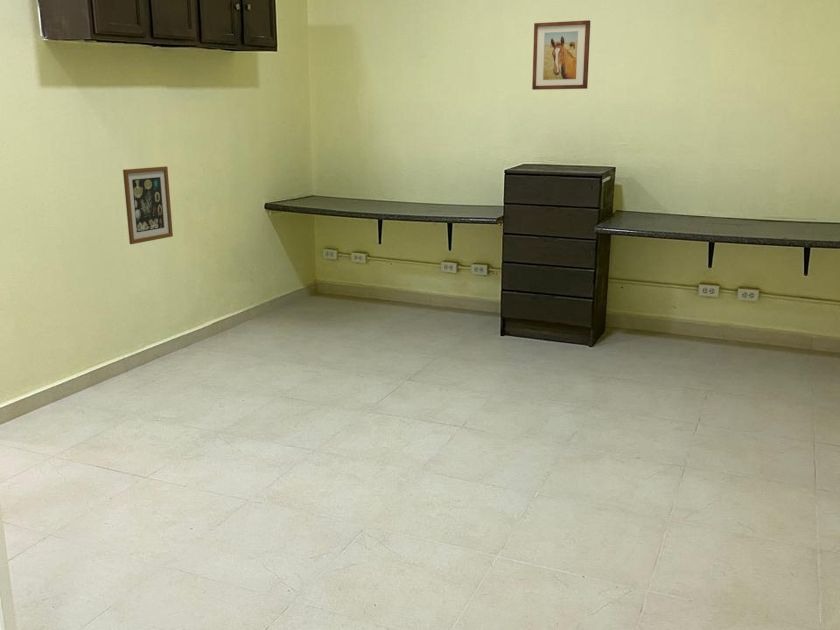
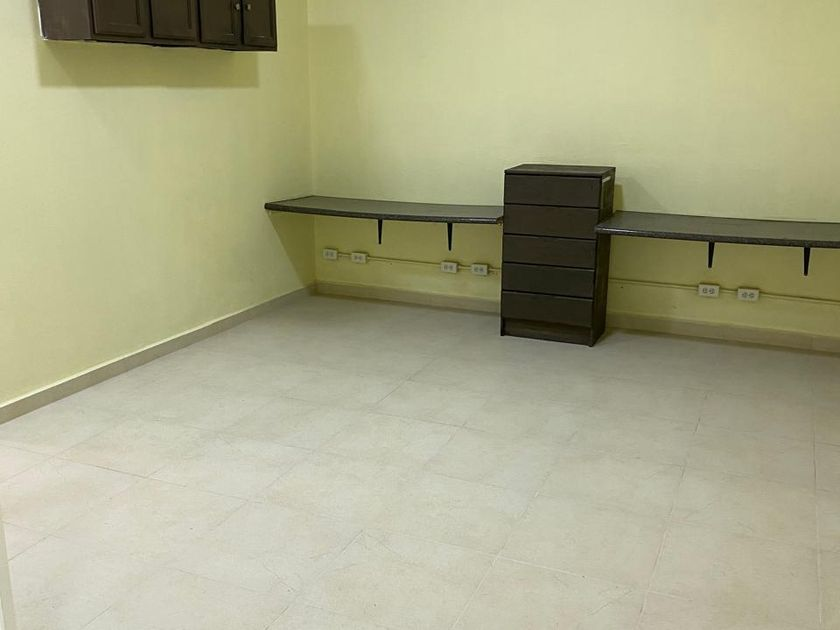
- wall art [122,165,174,245]
- wall art [531,19,591,91]
